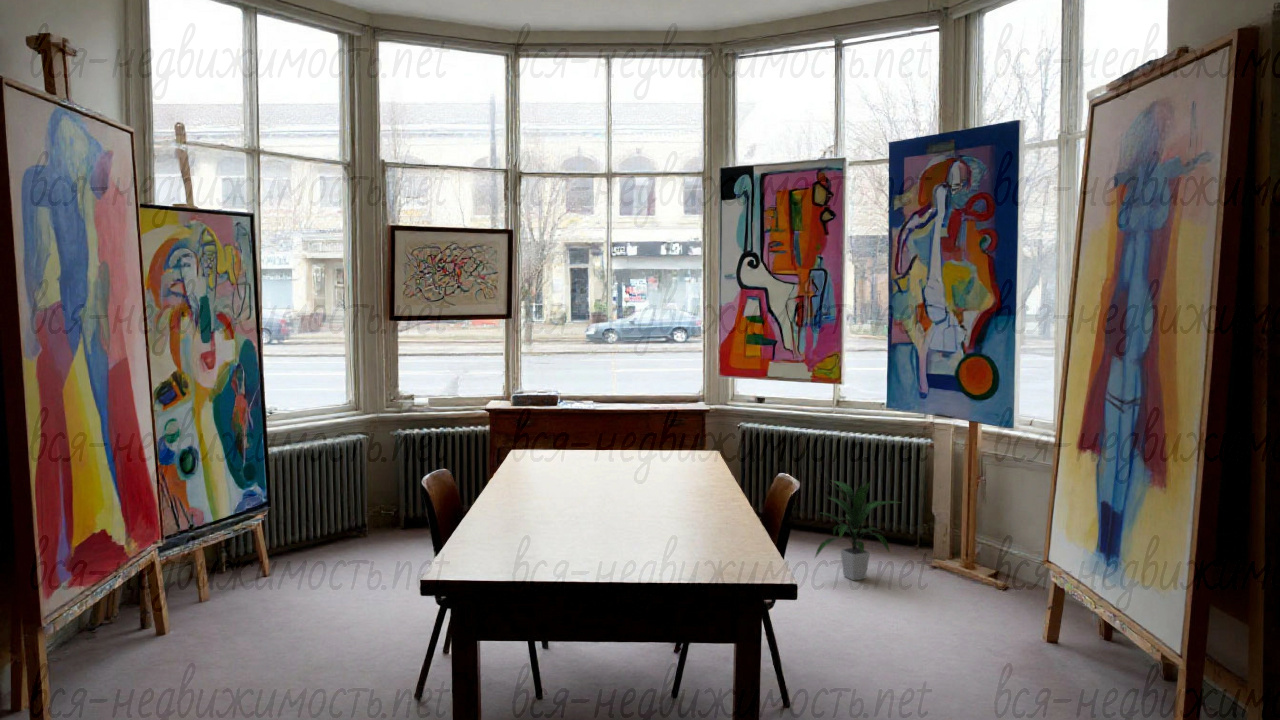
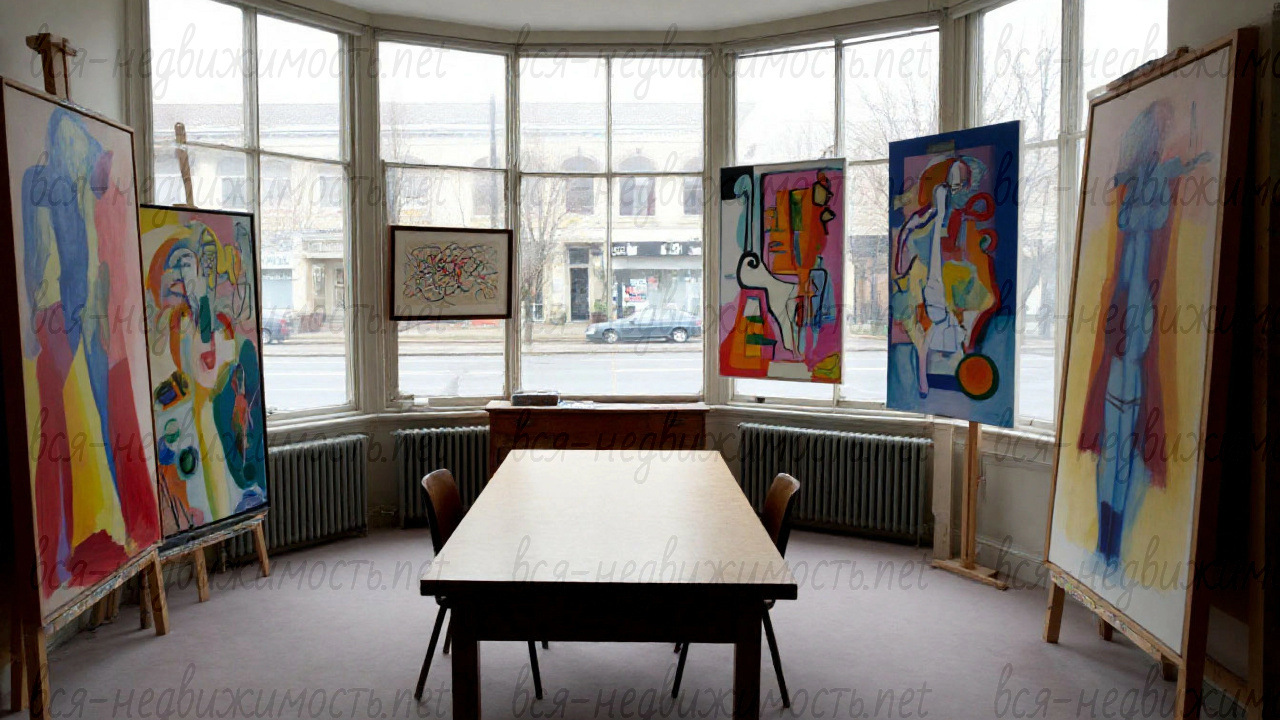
- indoor plant [813,479,902,582]
